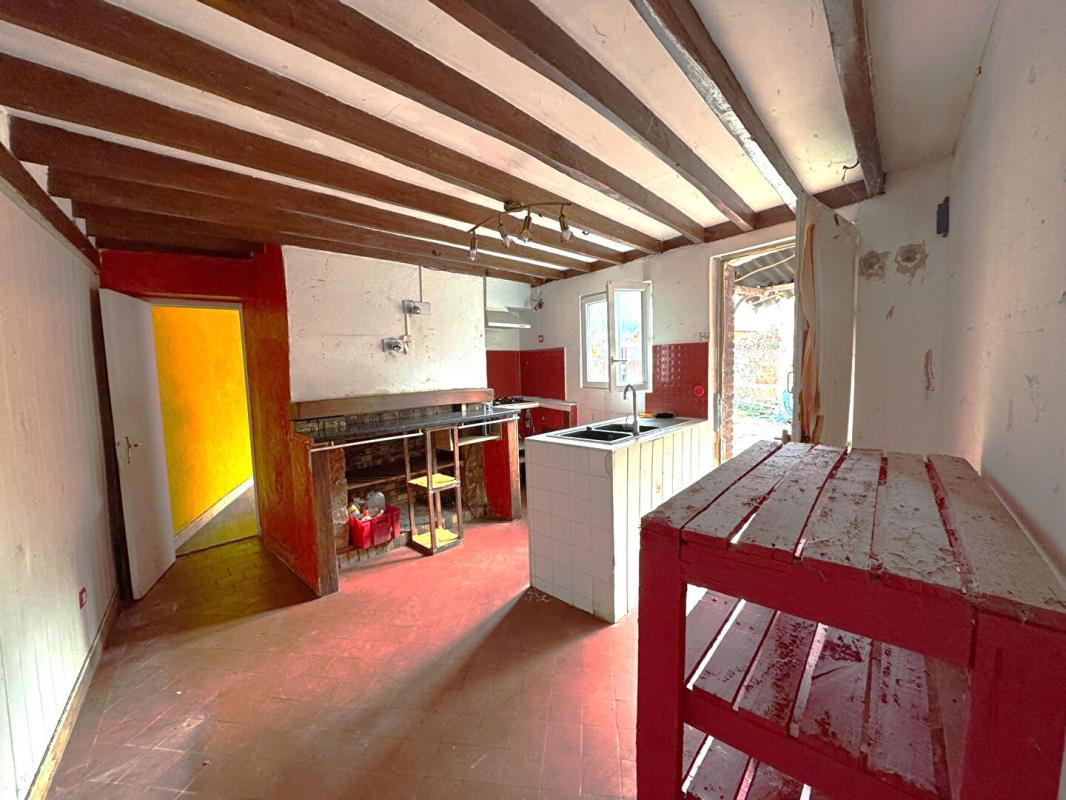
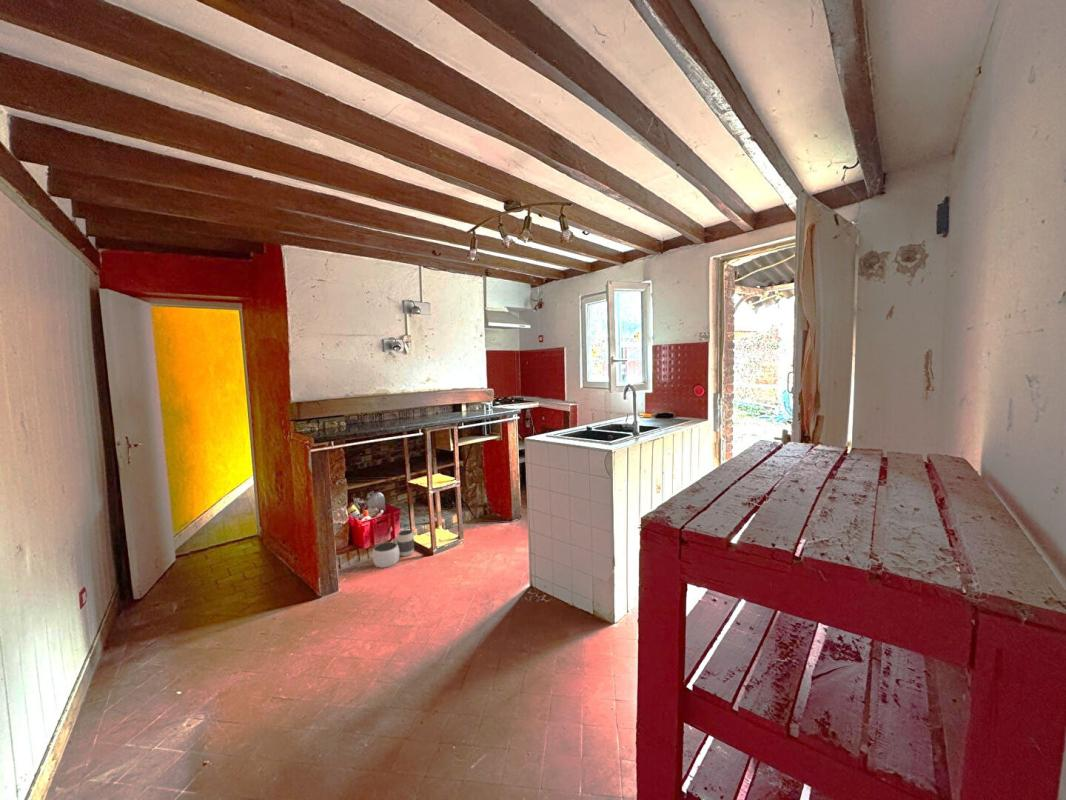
+ waste basket [371,529,415,569]
